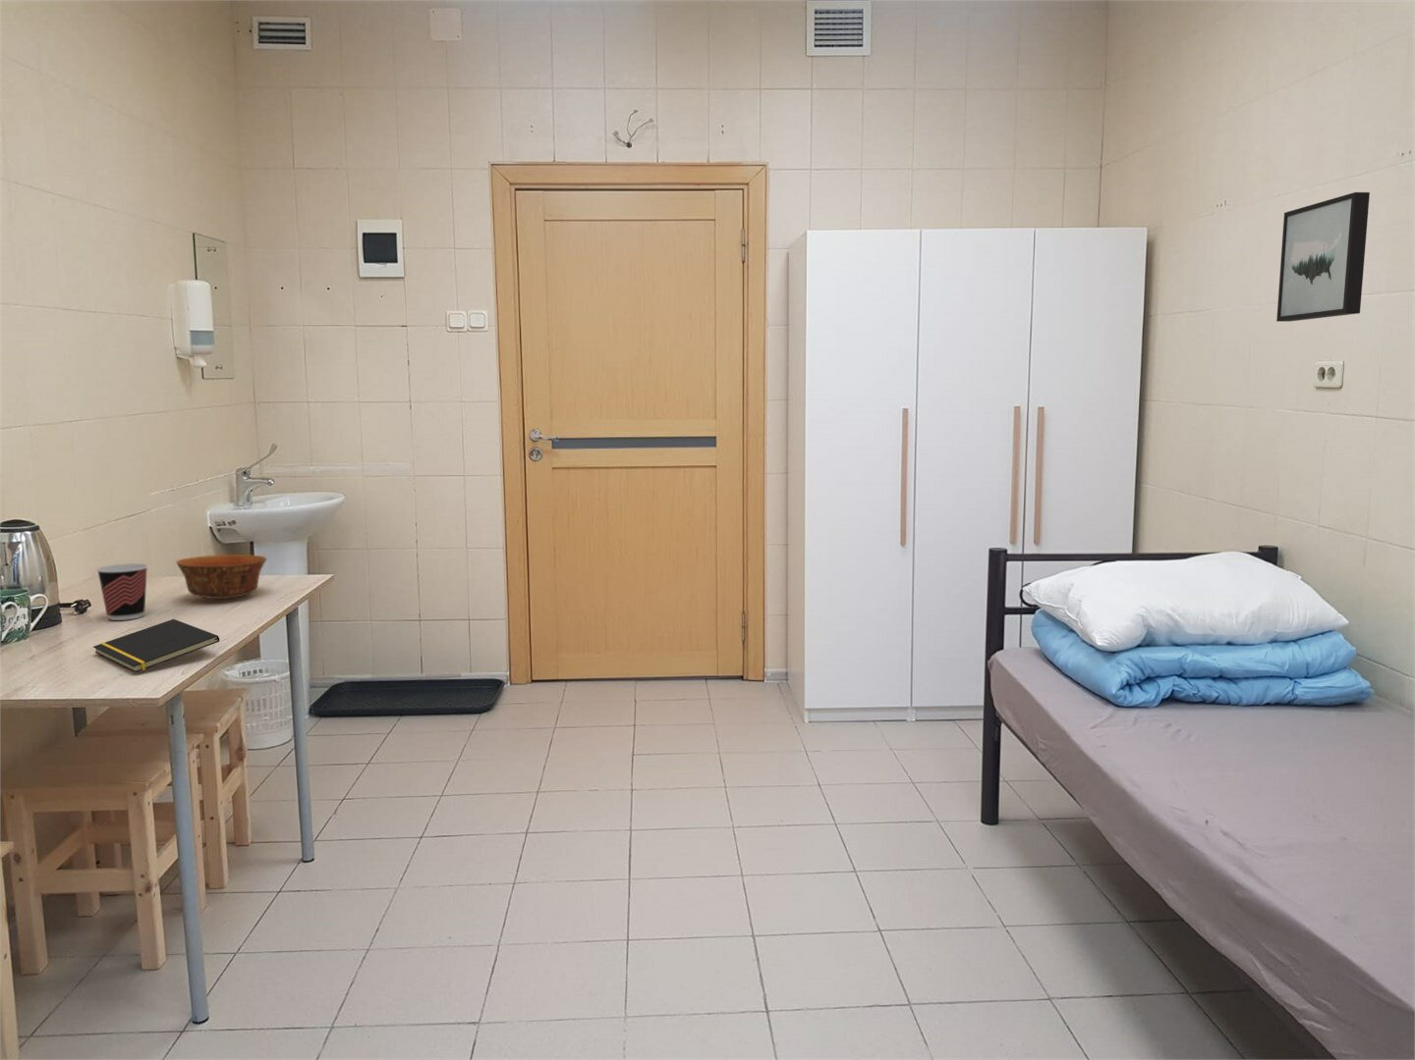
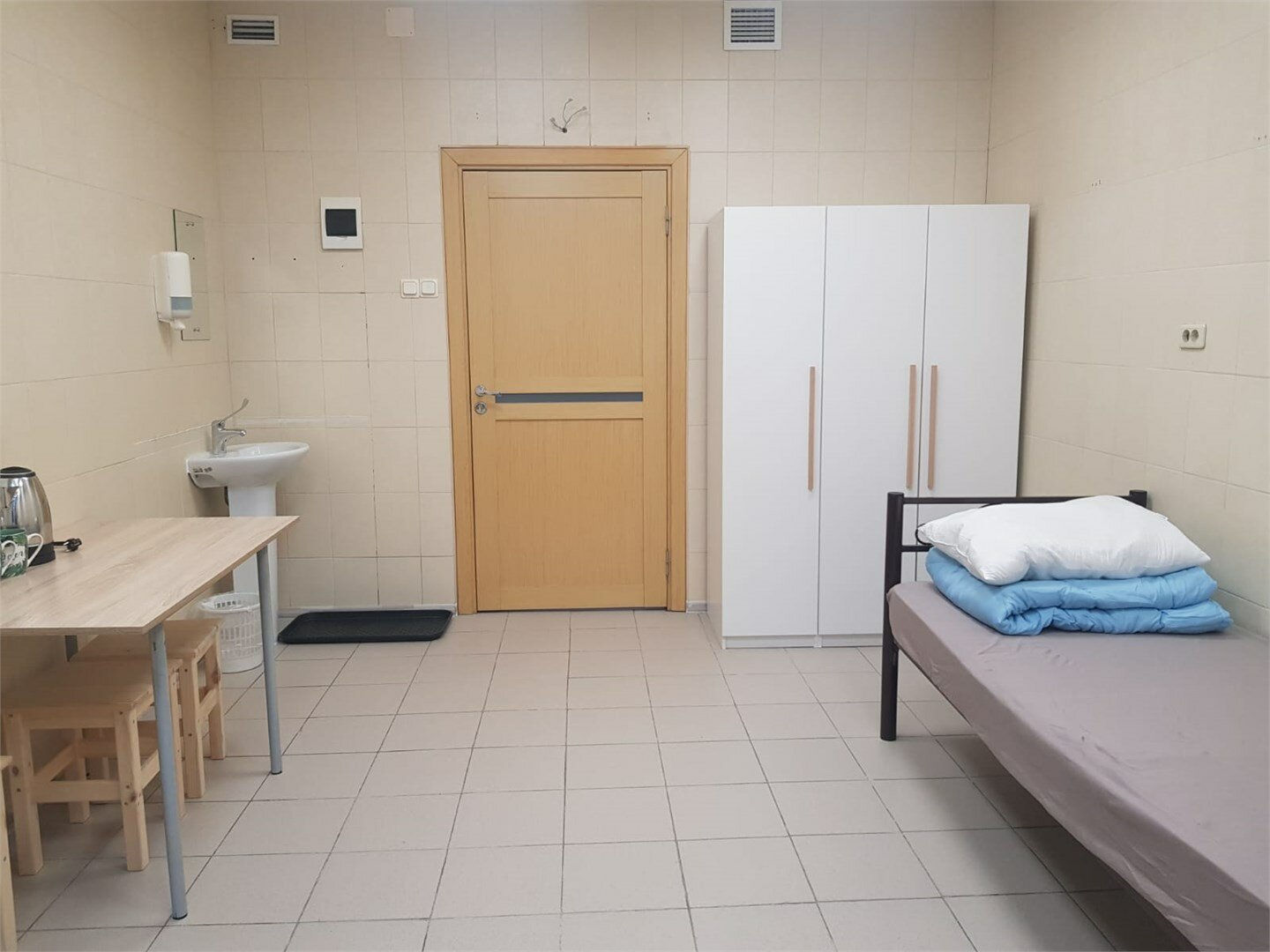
- wall art [1276,192,1370,323]
- cup [96,562,149,621]
- notepad [92,618,221,674]
- bowl [176,553,267,600]
